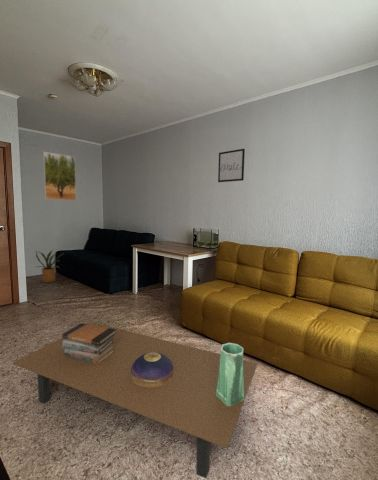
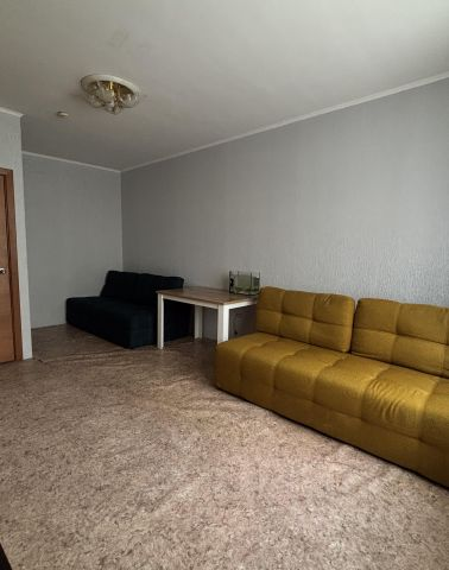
- coffee table [11,322,259,479]
- wall art [217,148,246,183]
- decorative bowl [130,352,174,387]
- vase [216,342,245,406]
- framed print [42,151,77,201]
- book stack [61,322,116,364]
- house plant [35,248,66,284]
